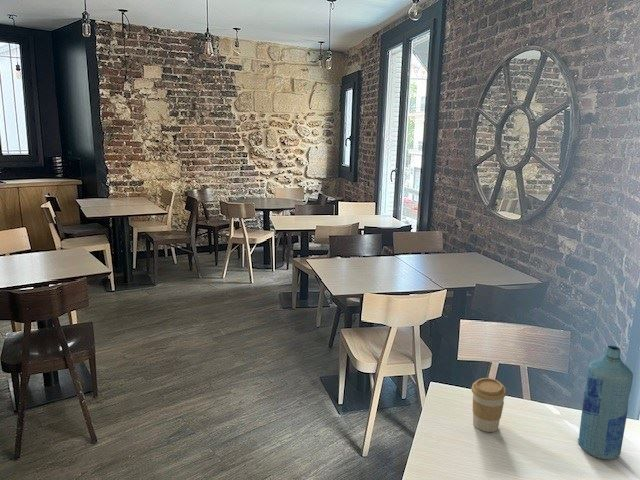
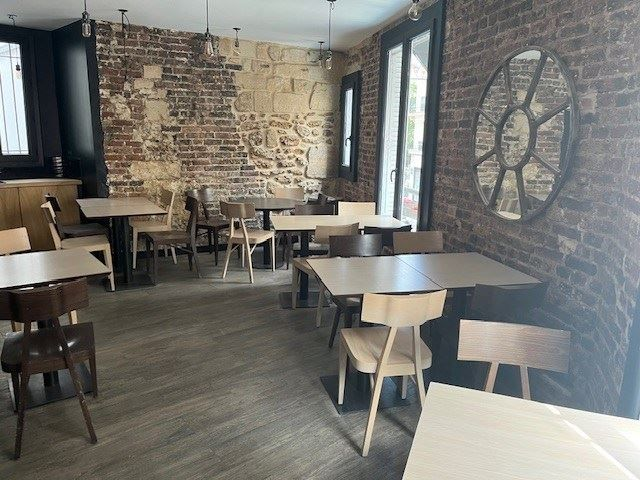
- coffee cup [470,377,507,433]
- bottle [577,345,634,461]
